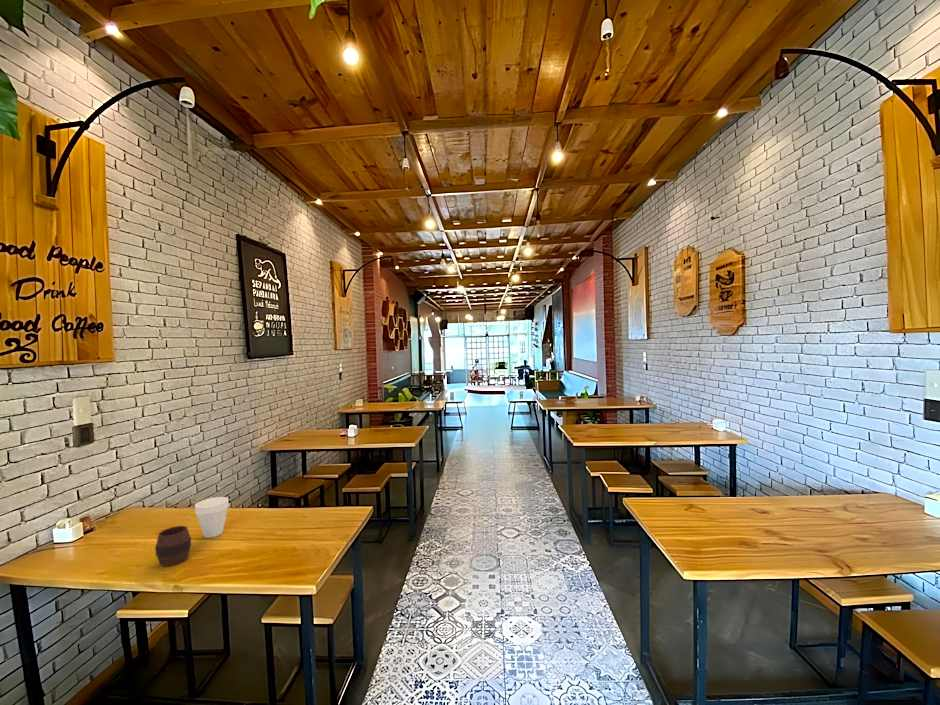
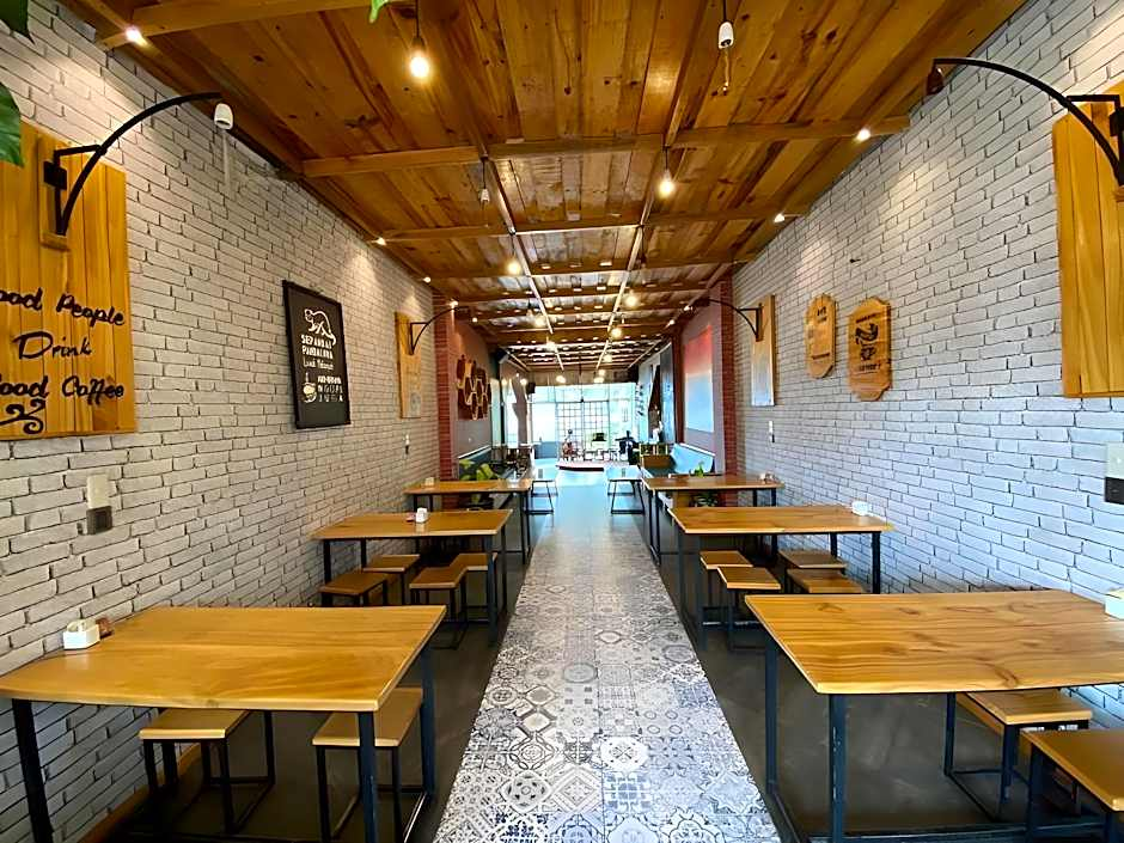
- cup [154,525,192,568]
- cup [194,496,230,539]
